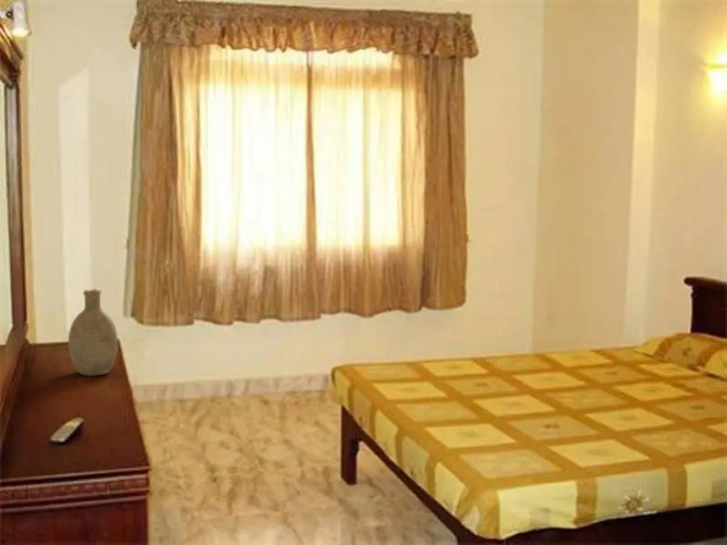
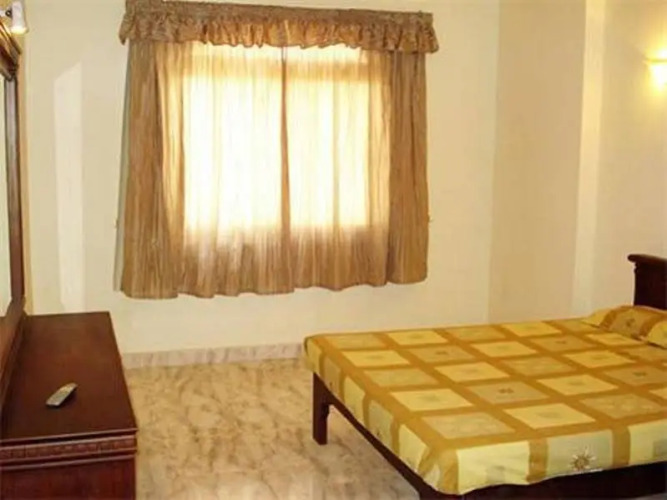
- decorative vase [68,288,119,377]
